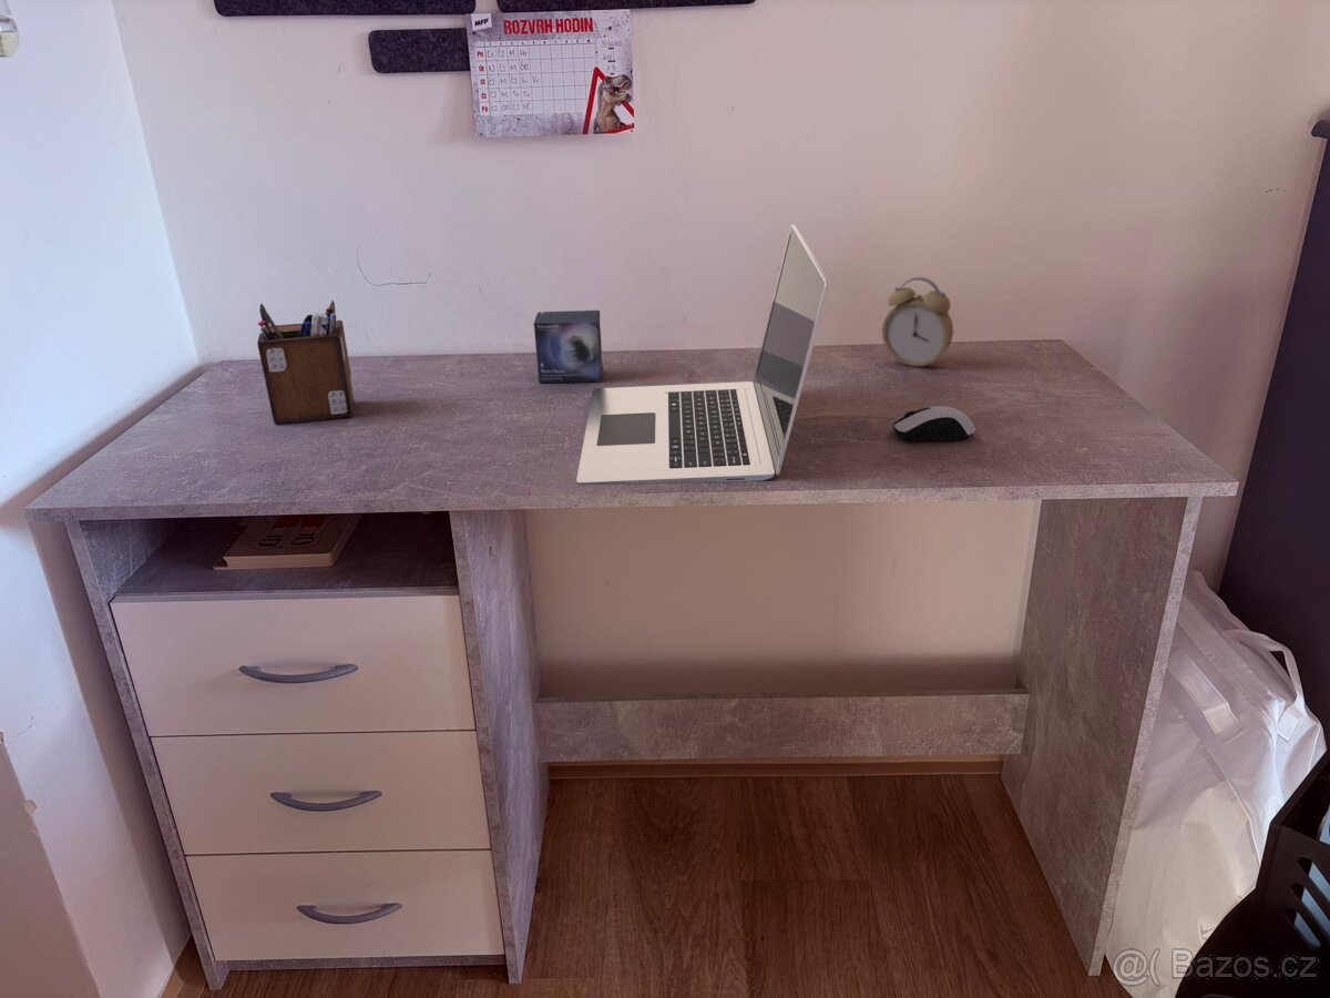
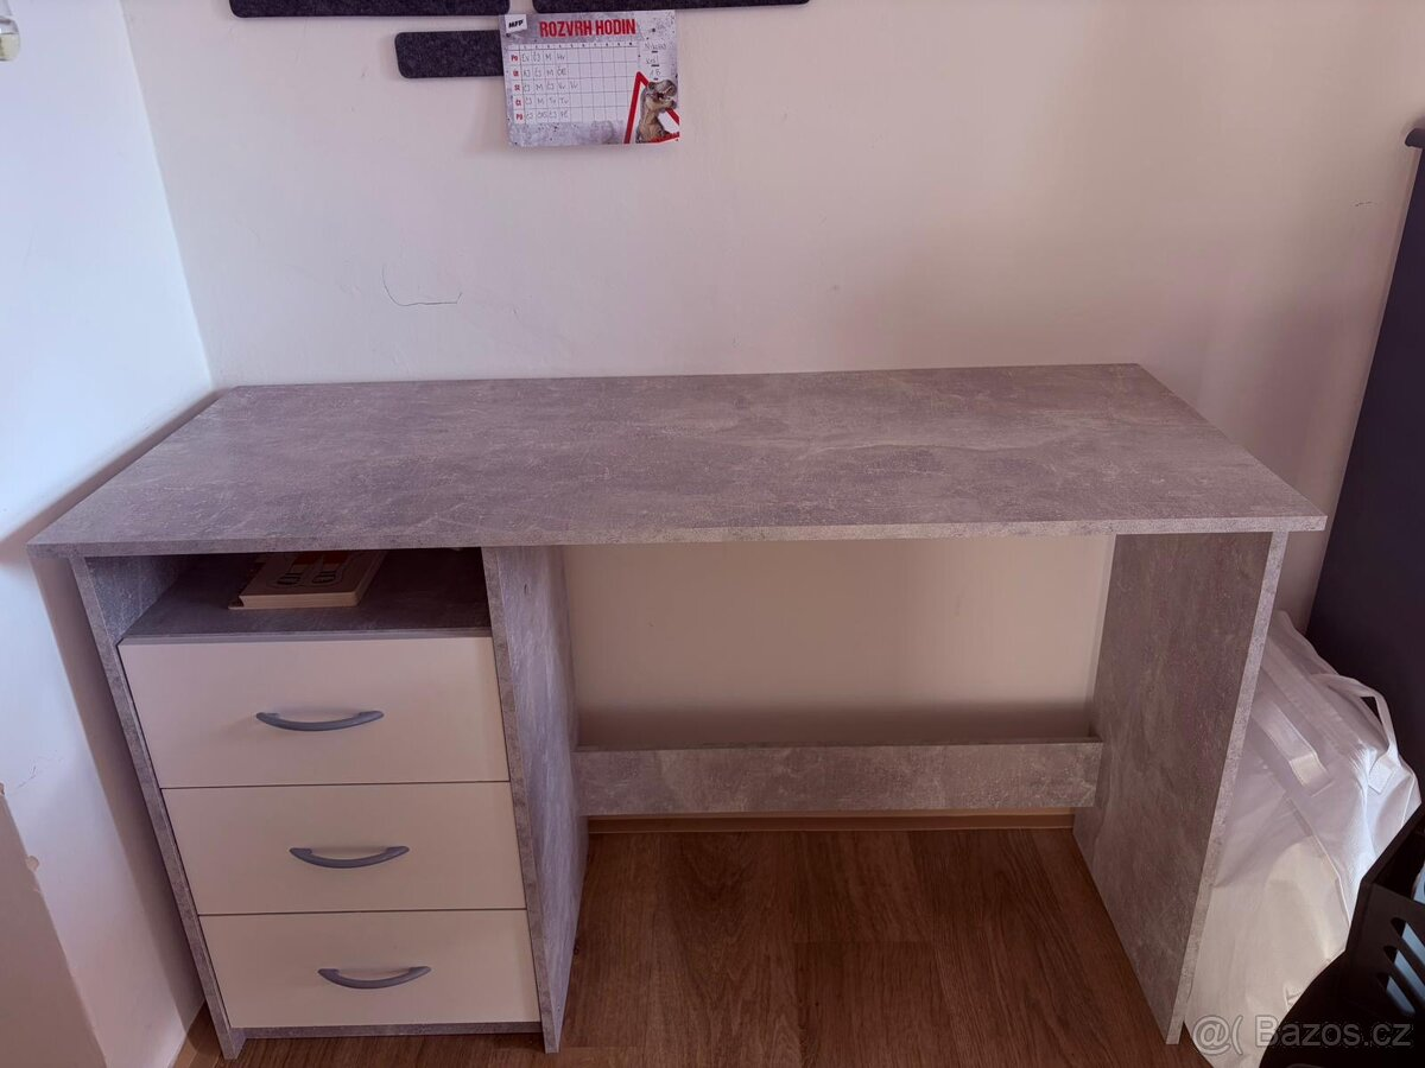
- laptop [575,223,830,486]
- alarm clock [881,276,954,368]
- small box [533,309,604,384]
- computer mouse [891,405,976,444]
- desk organizer [256,299,356,425]
